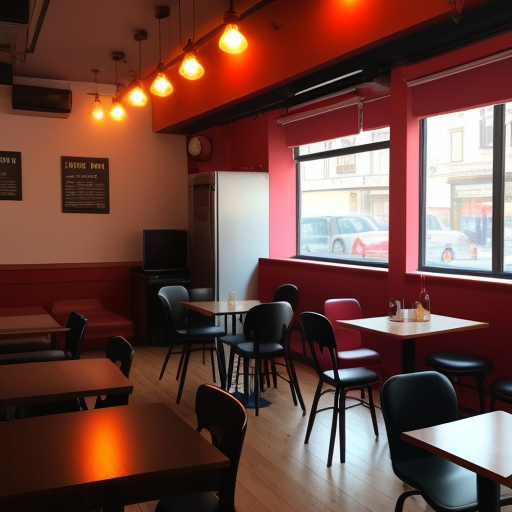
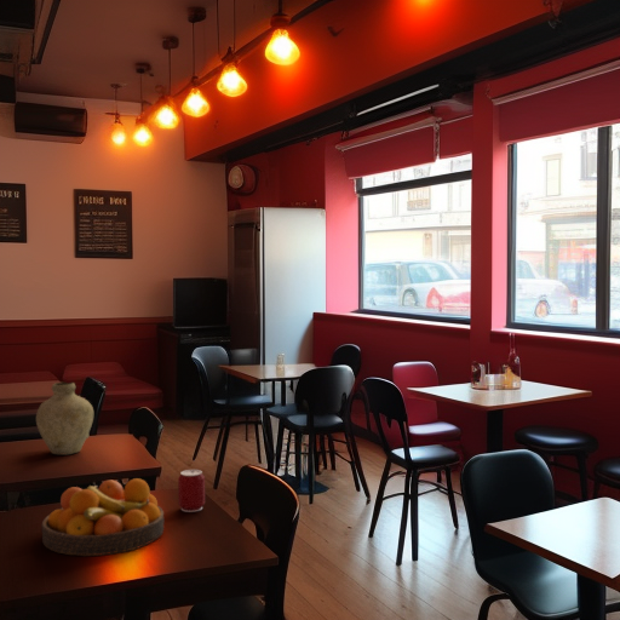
+ vase [35,381,94,457]
+ can [177,469,206,513]
+ fruit bowl [40,477,165,557]
